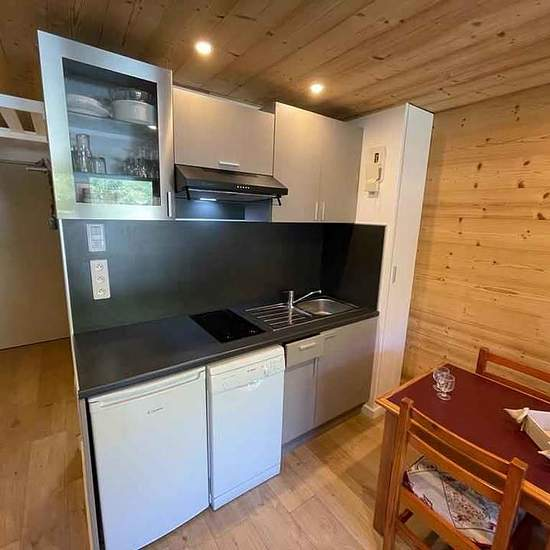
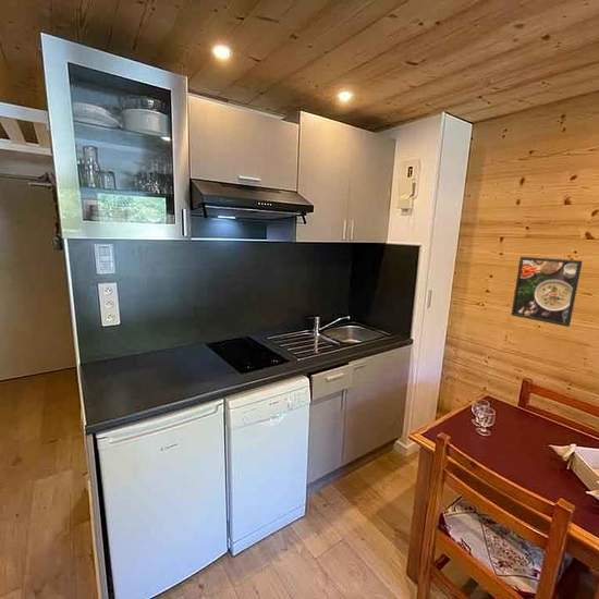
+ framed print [510,256,584,328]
